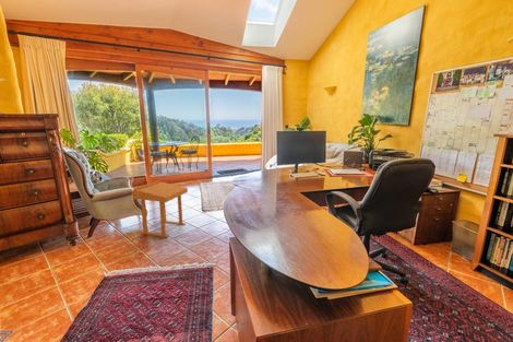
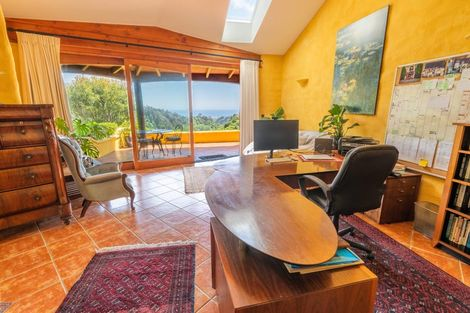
- side table [132,179,189,238]
